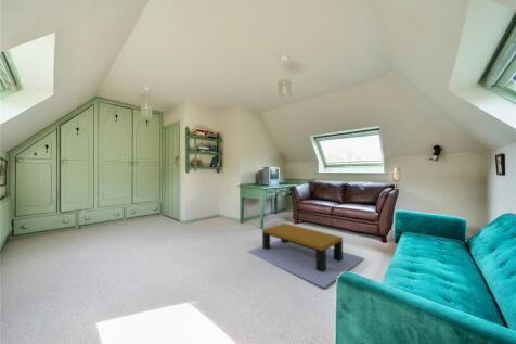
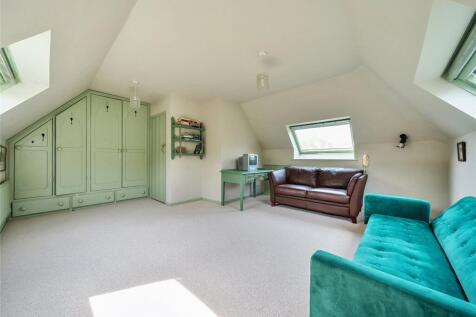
- coffee table [247,222,365,289]
